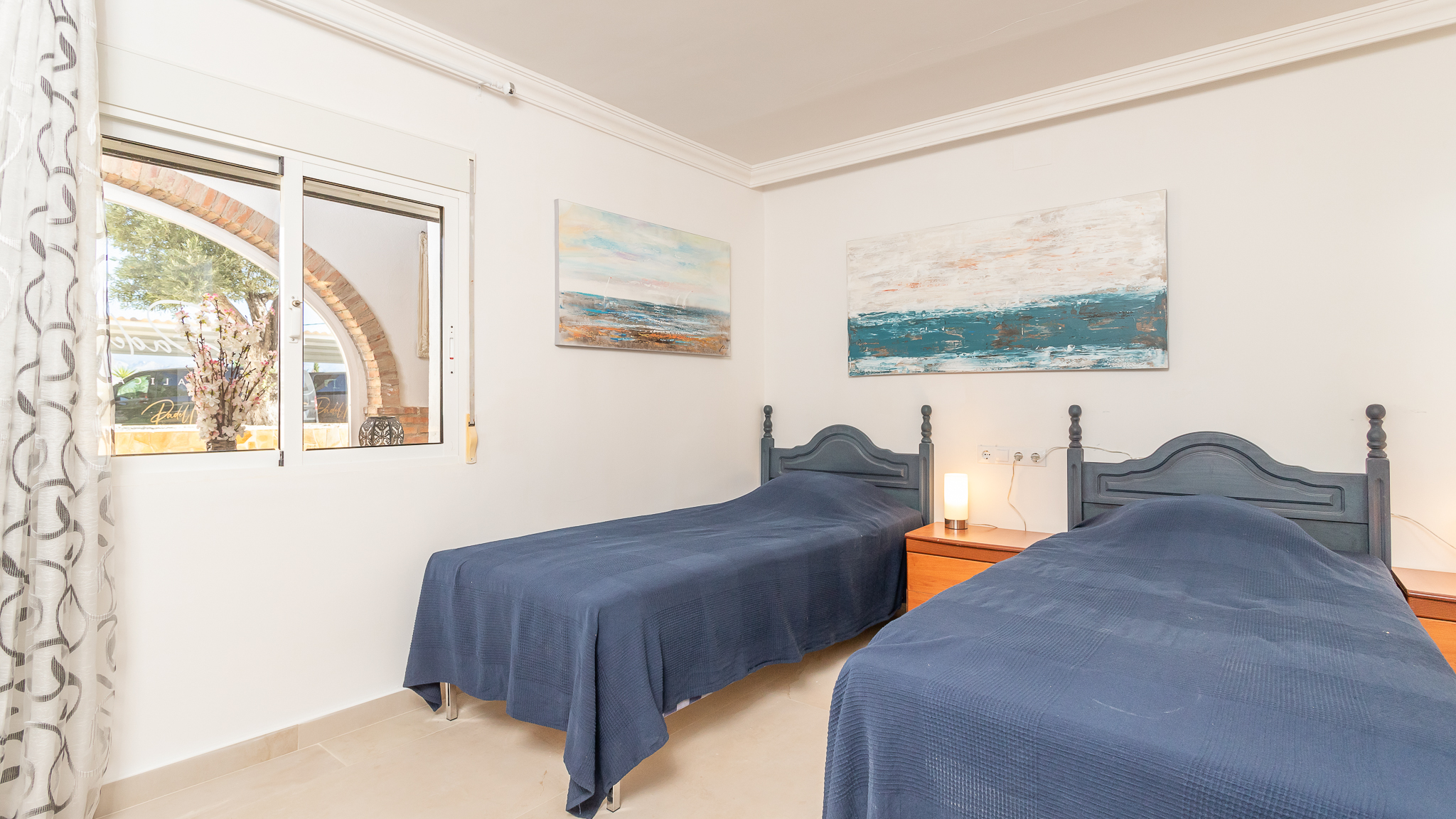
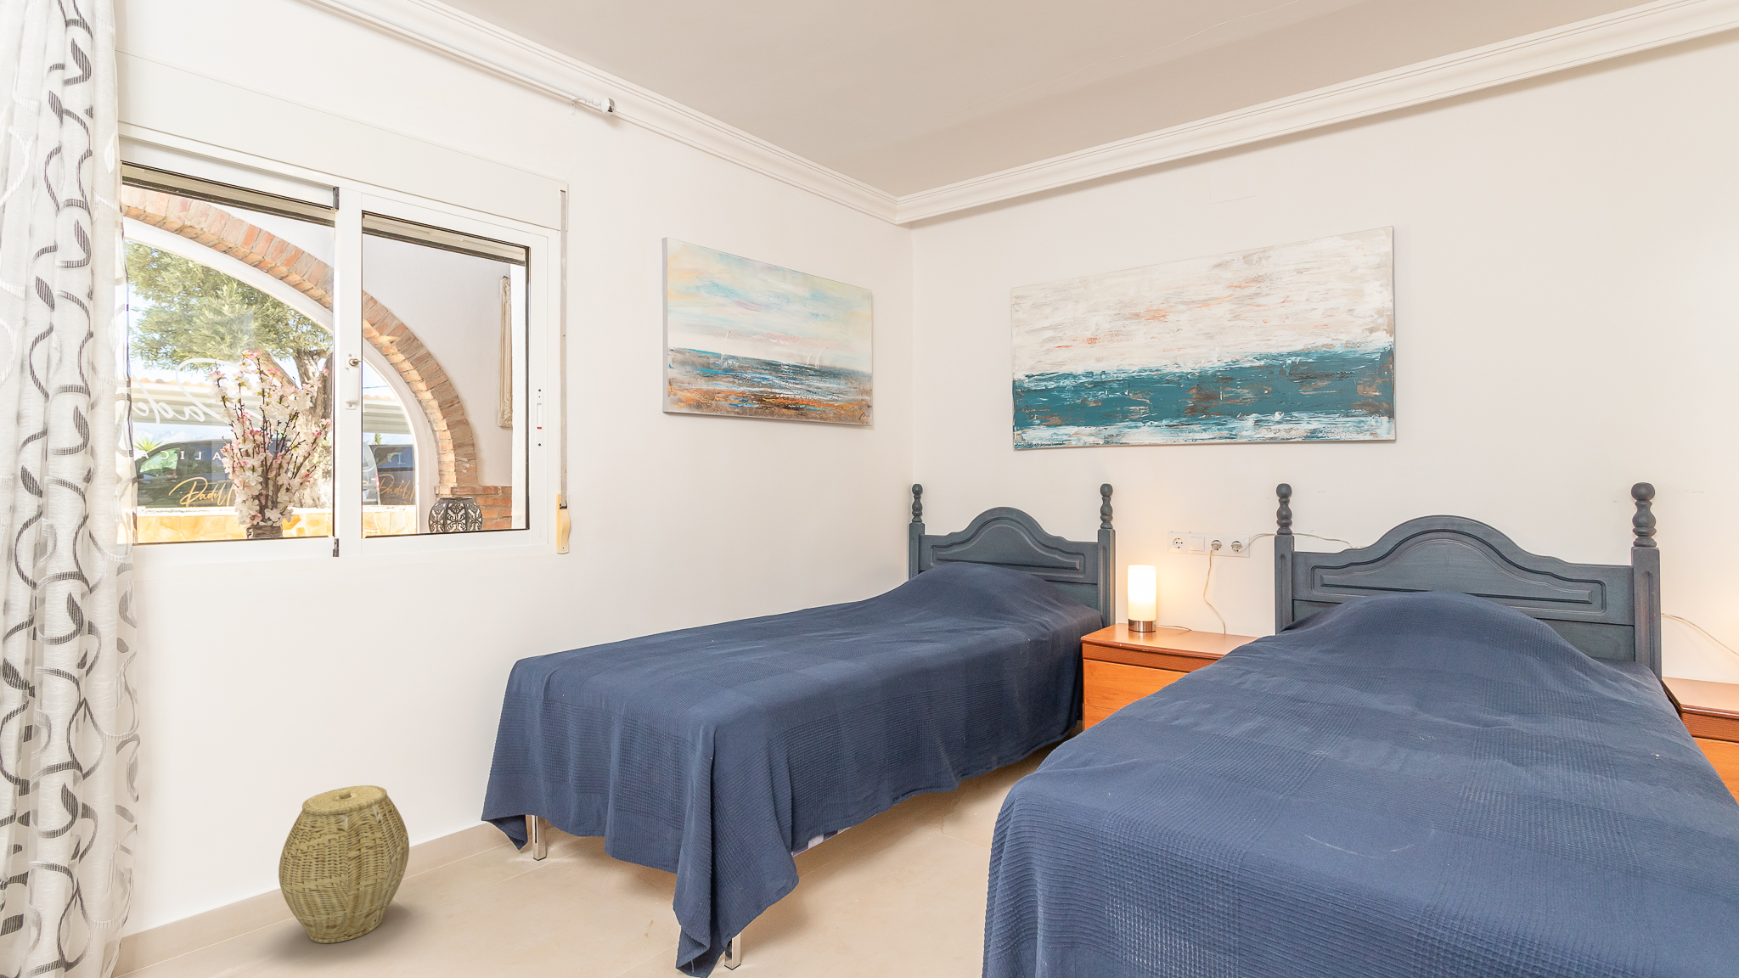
+ woven basket [277,785,410,945]
